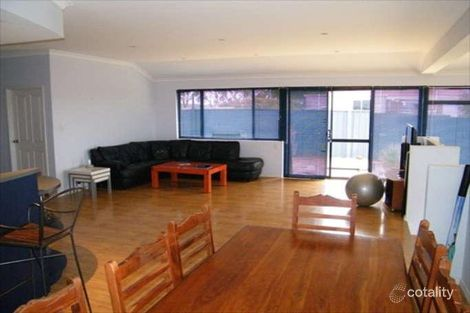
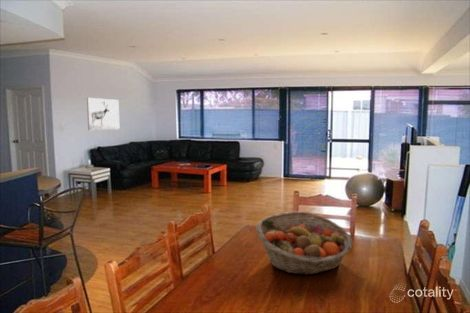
+ fruit basket [255,211,354,276]
+ wall art [86,97,121,131]
